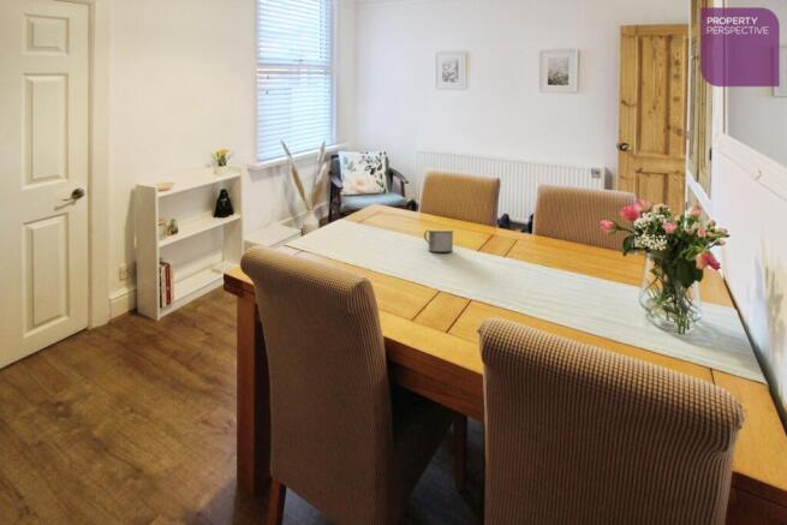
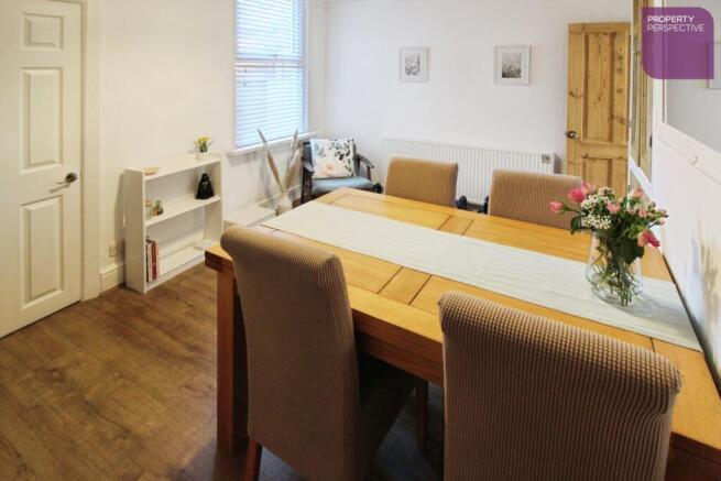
- mug [423,229,454,252]
